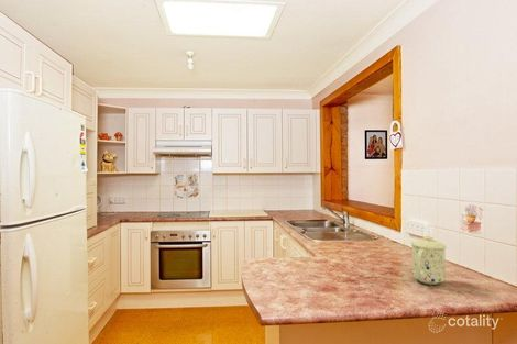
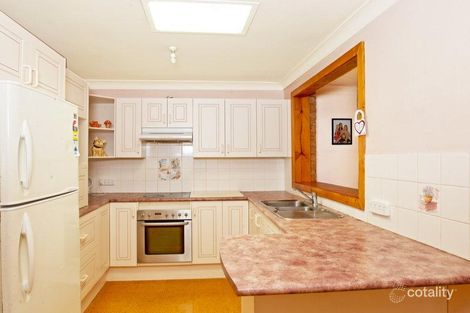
- mug [410,235,448,286]
